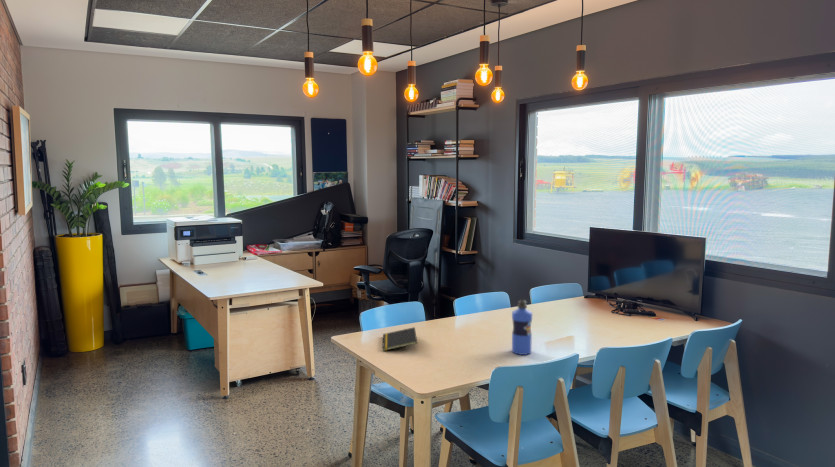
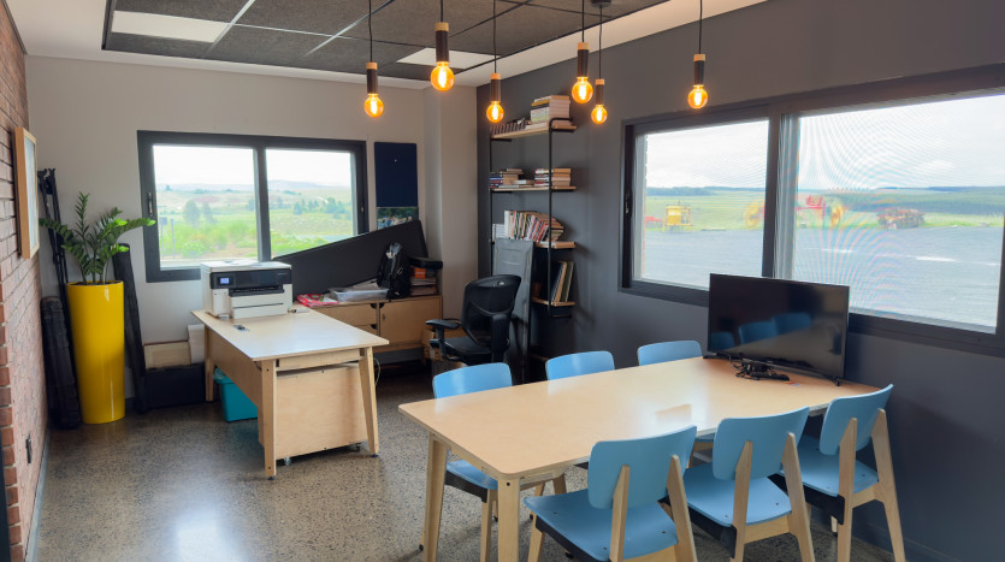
- water bottle [511,298,533,356]
- notepad [381,326,418,352]
